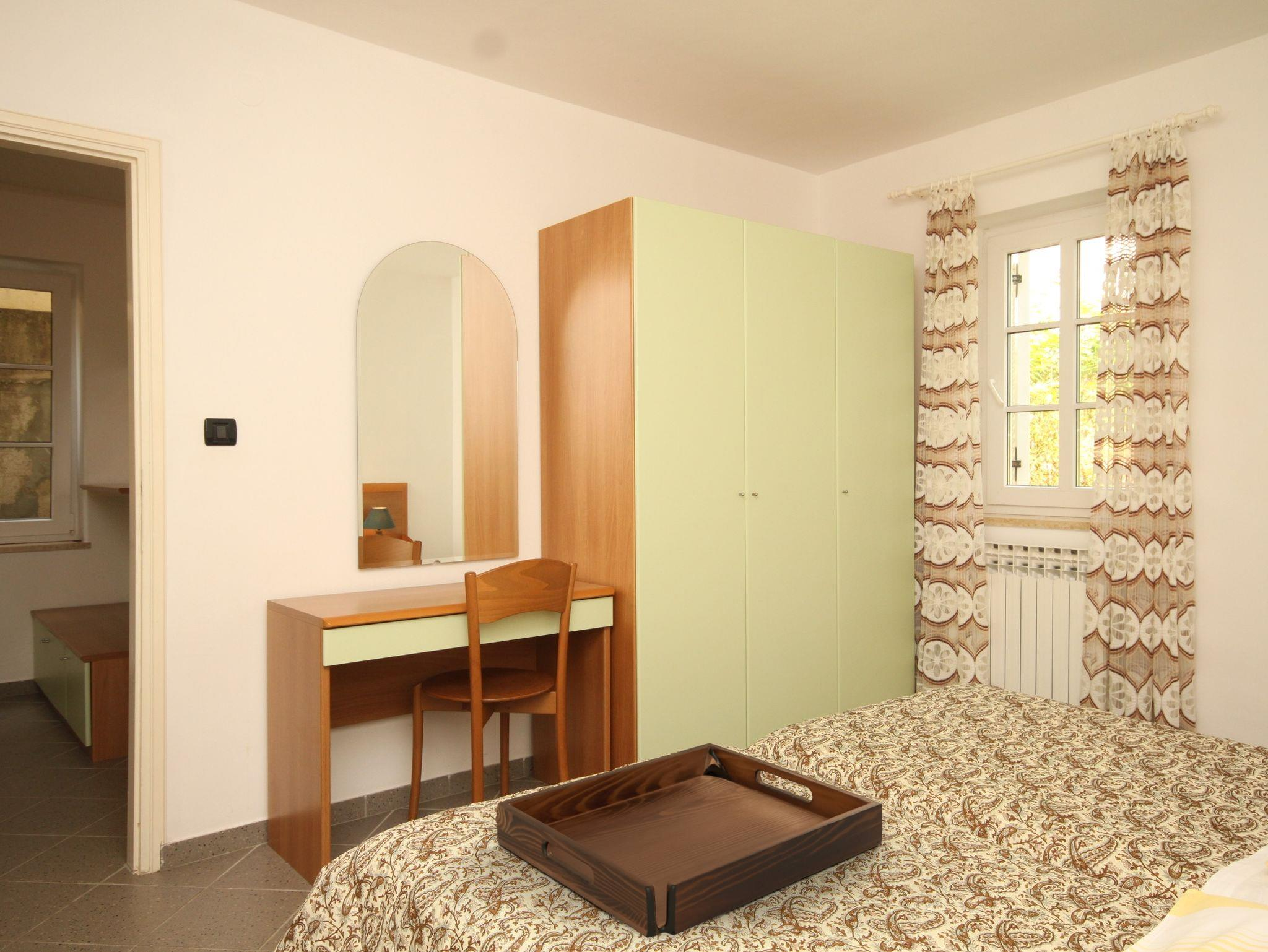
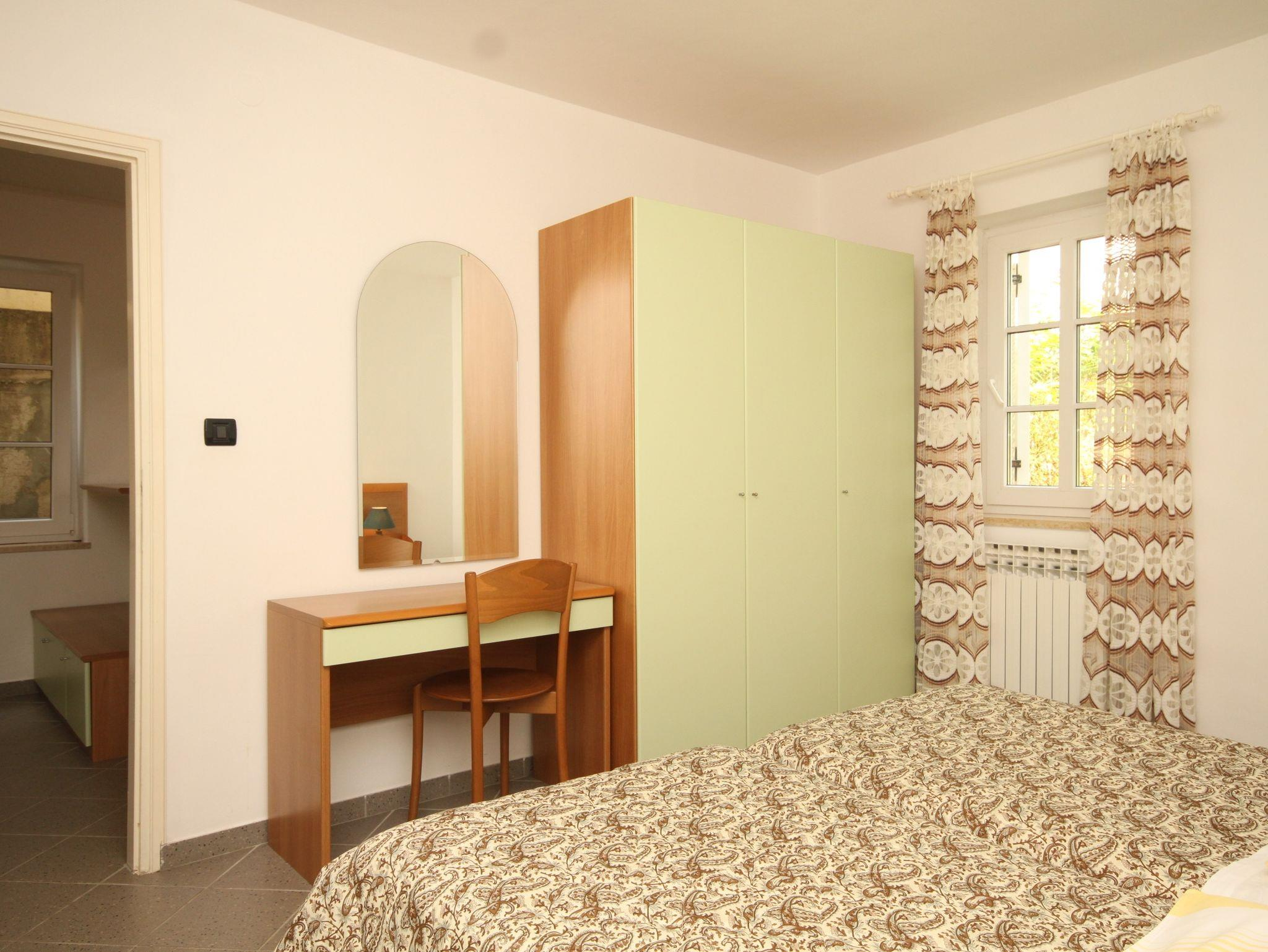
- serving tray [496,743,883,938]
